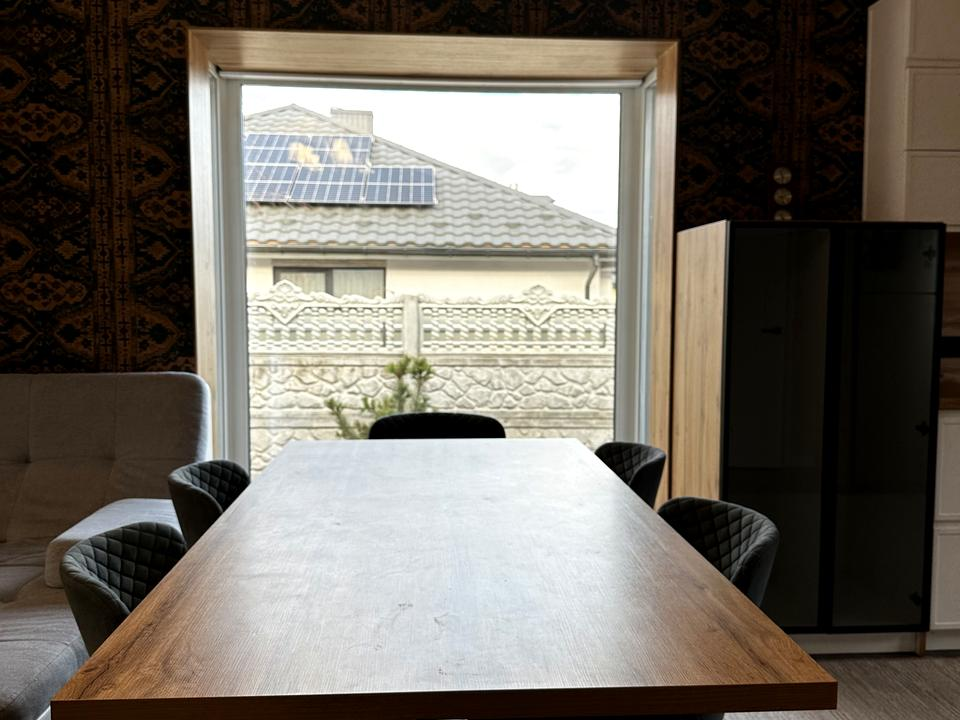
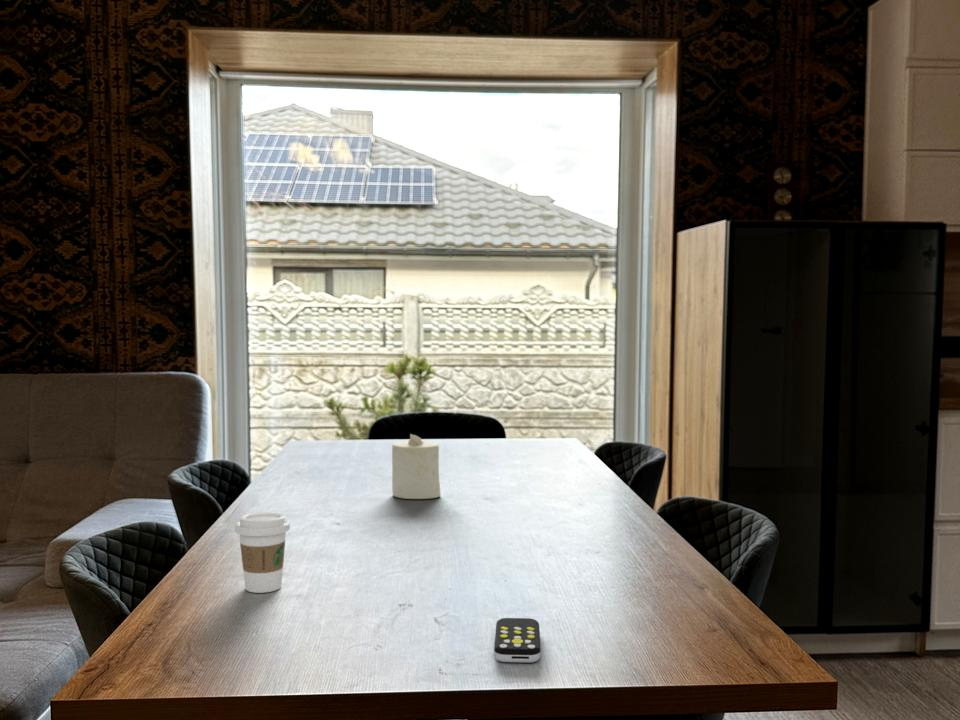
+ remote control [493,617,542,664]
+ coffee cup [234,512,291,594]
+ candle [391,433,442,500]
